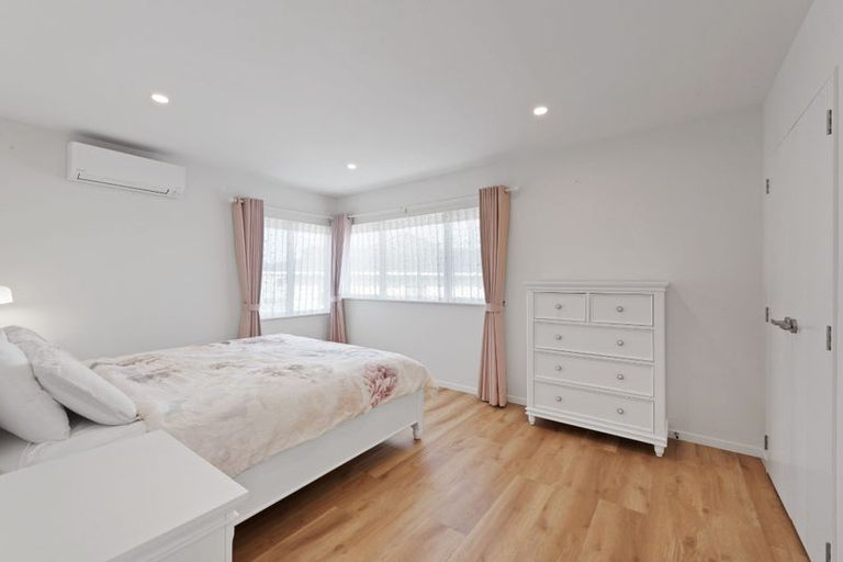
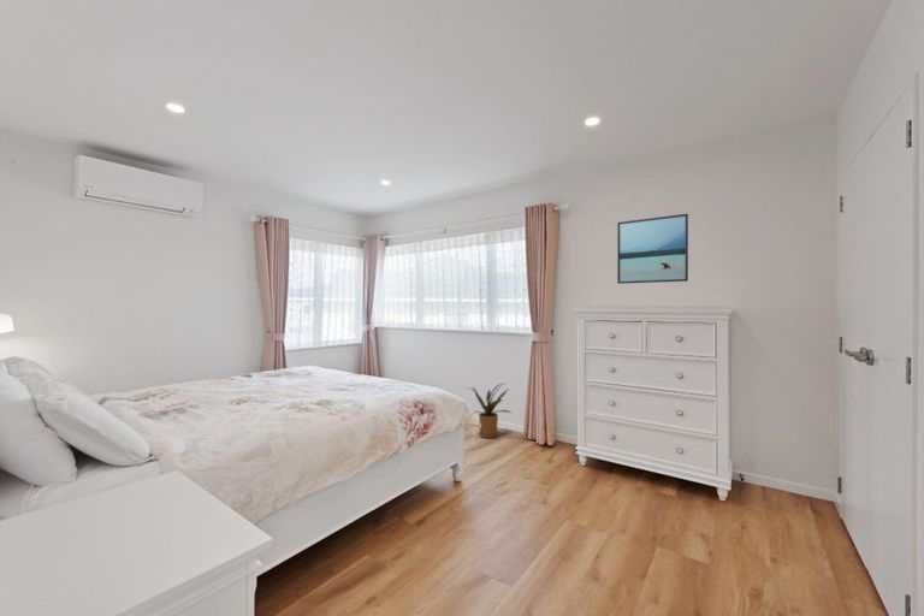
+ house plant [464,381,511,439]
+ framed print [616,213,689,285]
